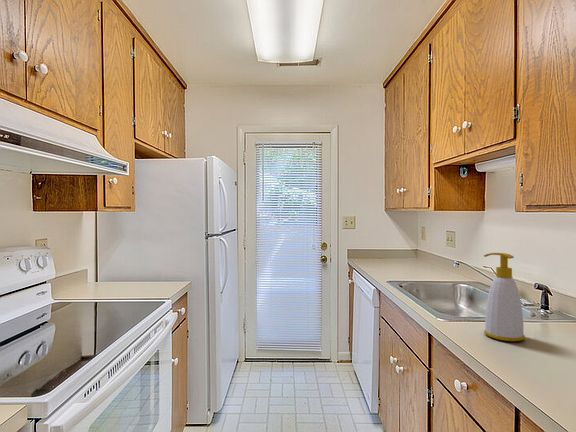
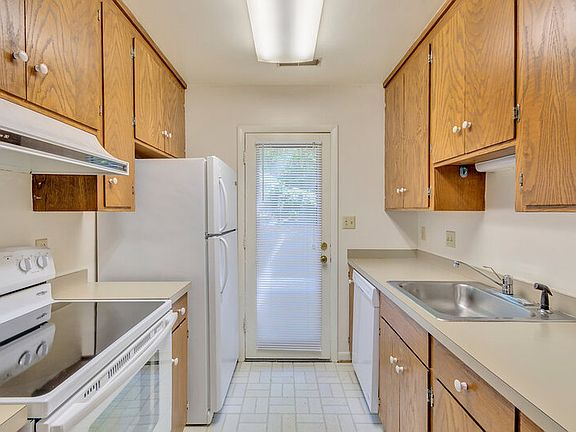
- soap bottle [483,252,526,342]
